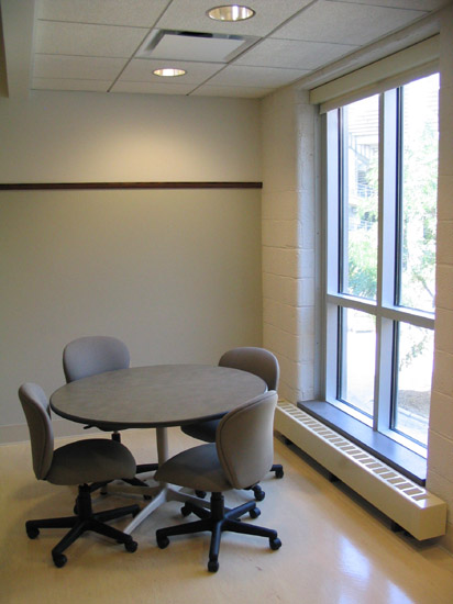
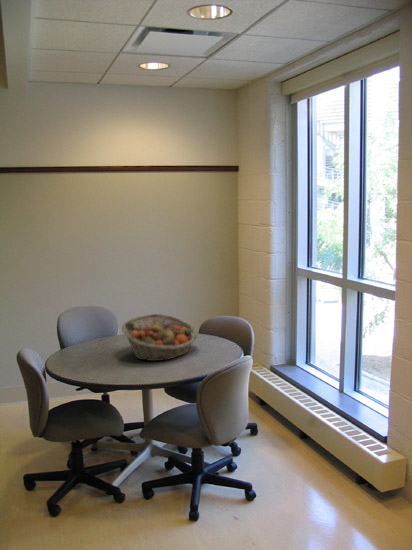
+ fruit basket [121,313,198,362]
